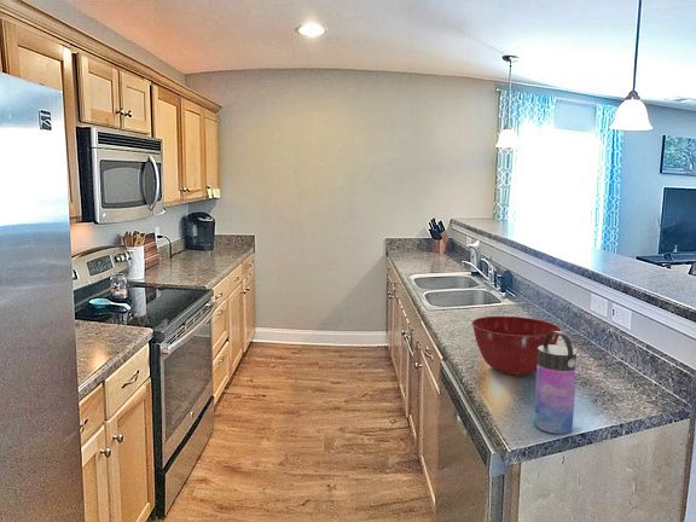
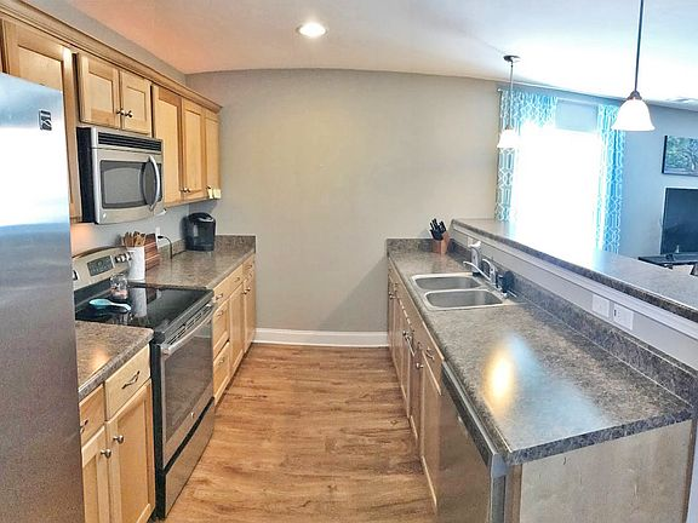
- mixing bowl [470,315,563,377]
- water bottle [533,331,578,435]
